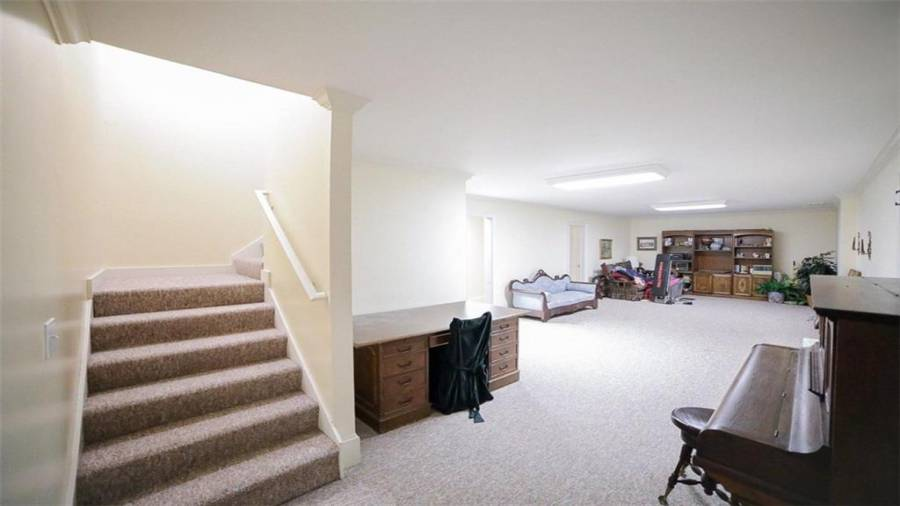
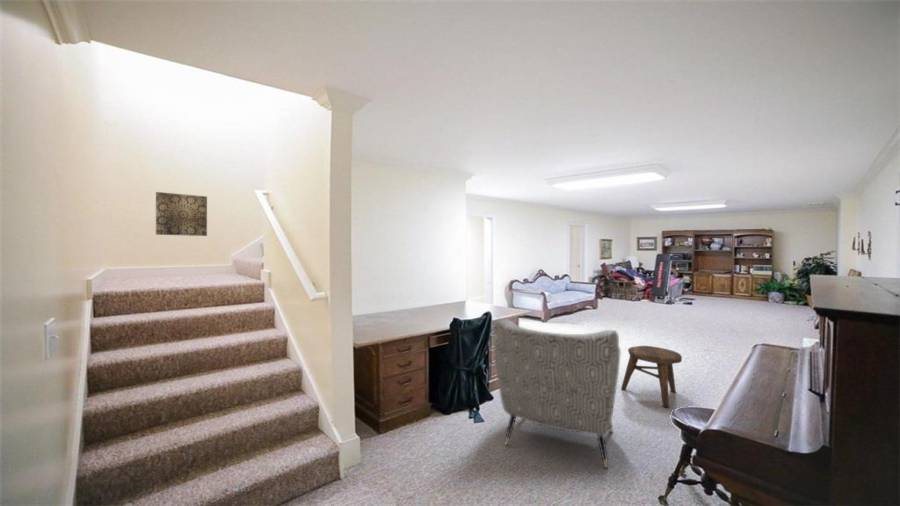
+ armchair [492,318,621,469]
+ wall art [155,191,208,237]
+ stool [620,345,683,409]
